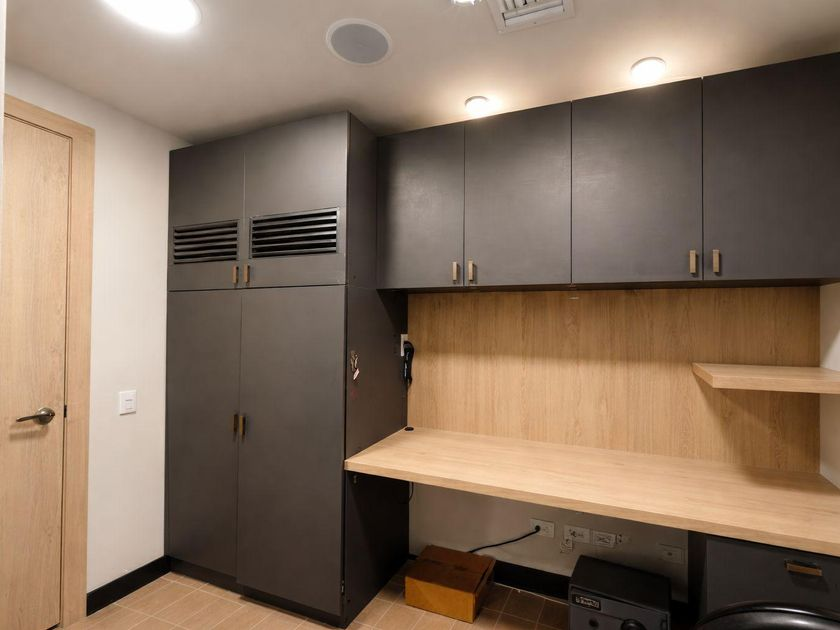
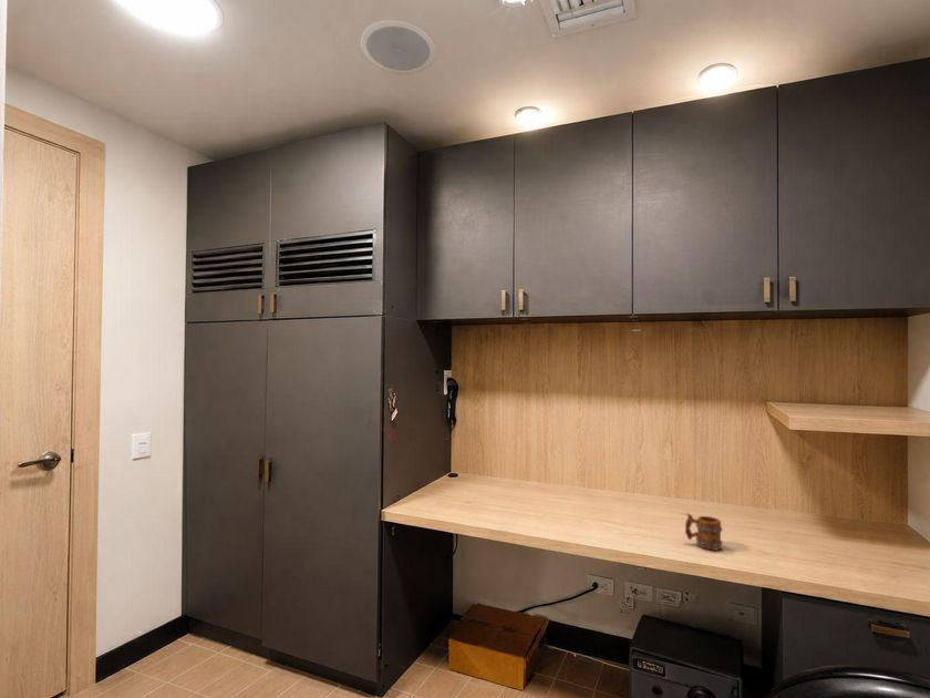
+ mug [684,512,724,552]
